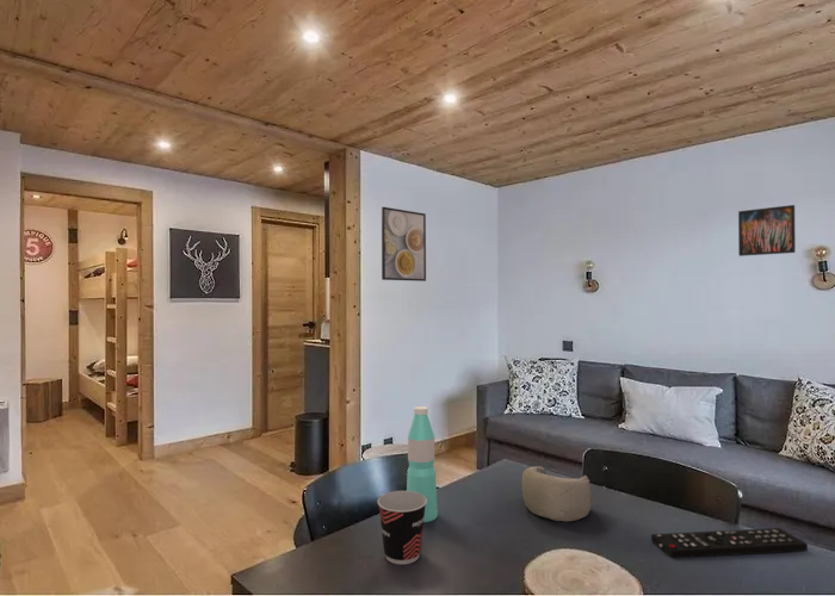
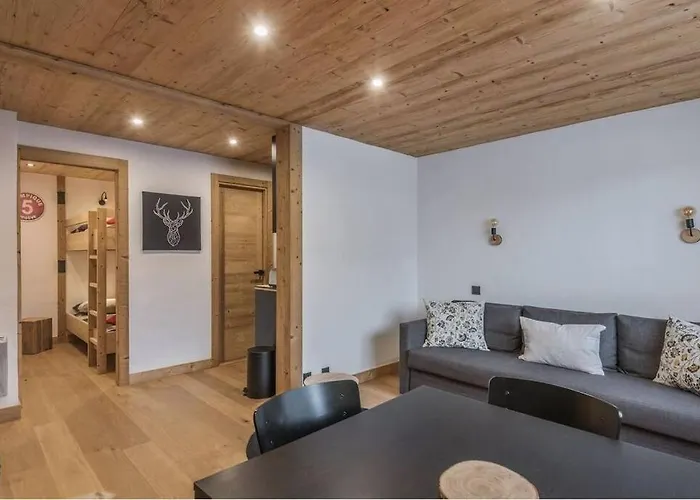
- water bottle [406,405,439,523]
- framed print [381,206,427,283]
- remote control [650,527,809,559]
- cup [377,490,427,565]
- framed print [737,204,797,257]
- decorative bowl [521,465,593,522]
